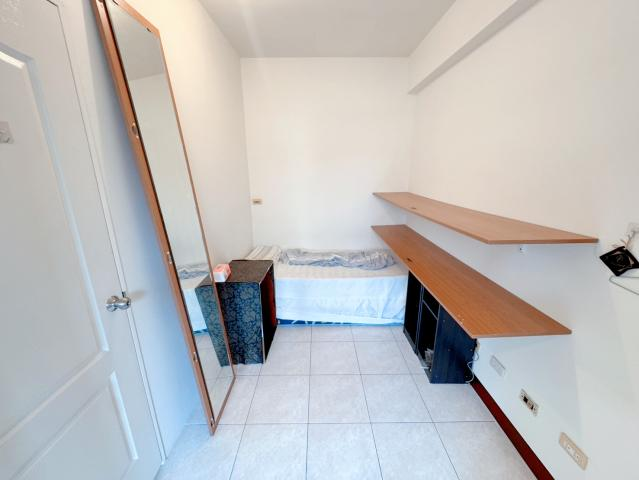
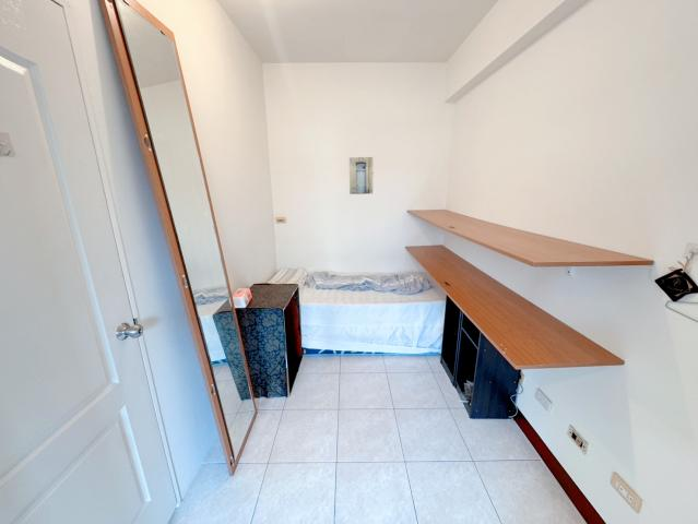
+ wall art [348,156,374,195]
